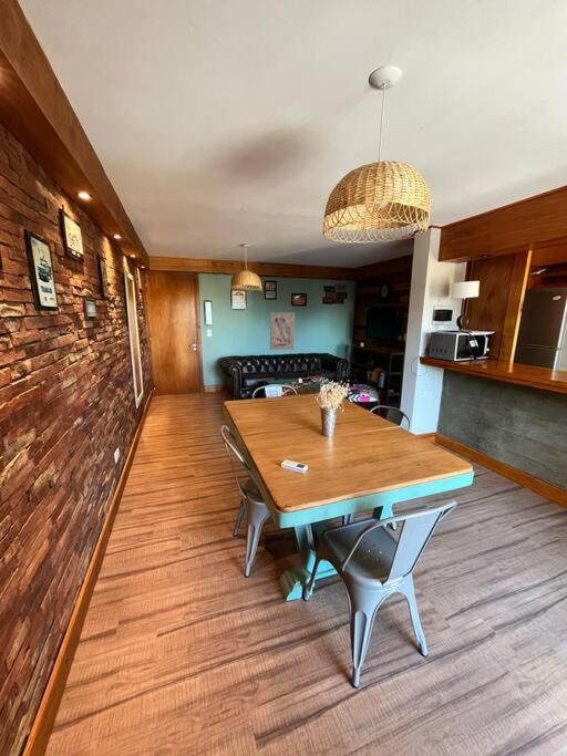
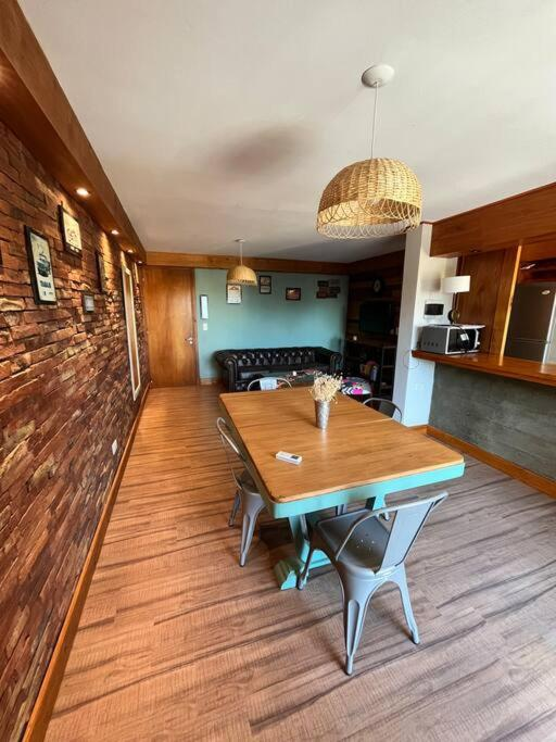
- wall art [269,311,296,351]
